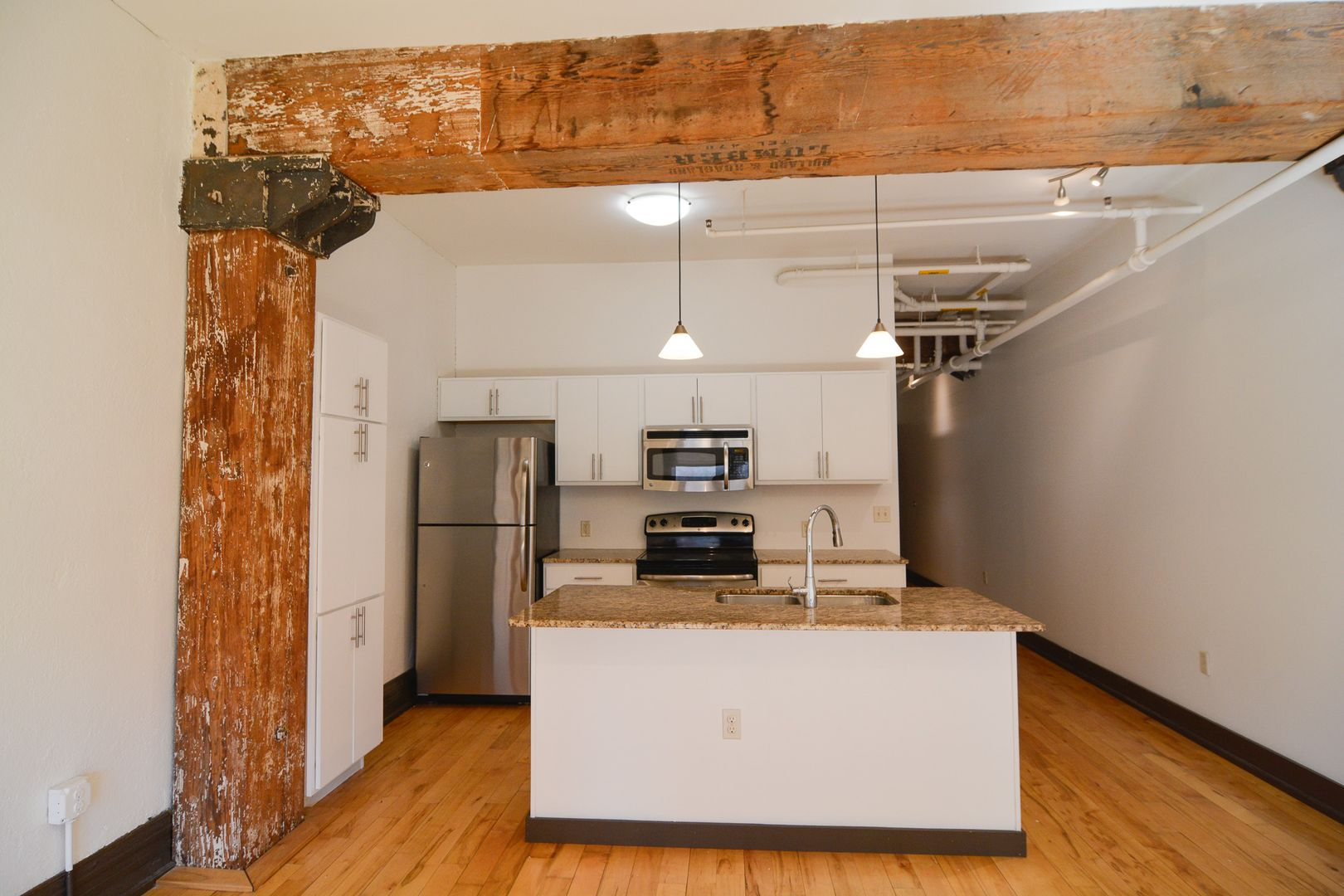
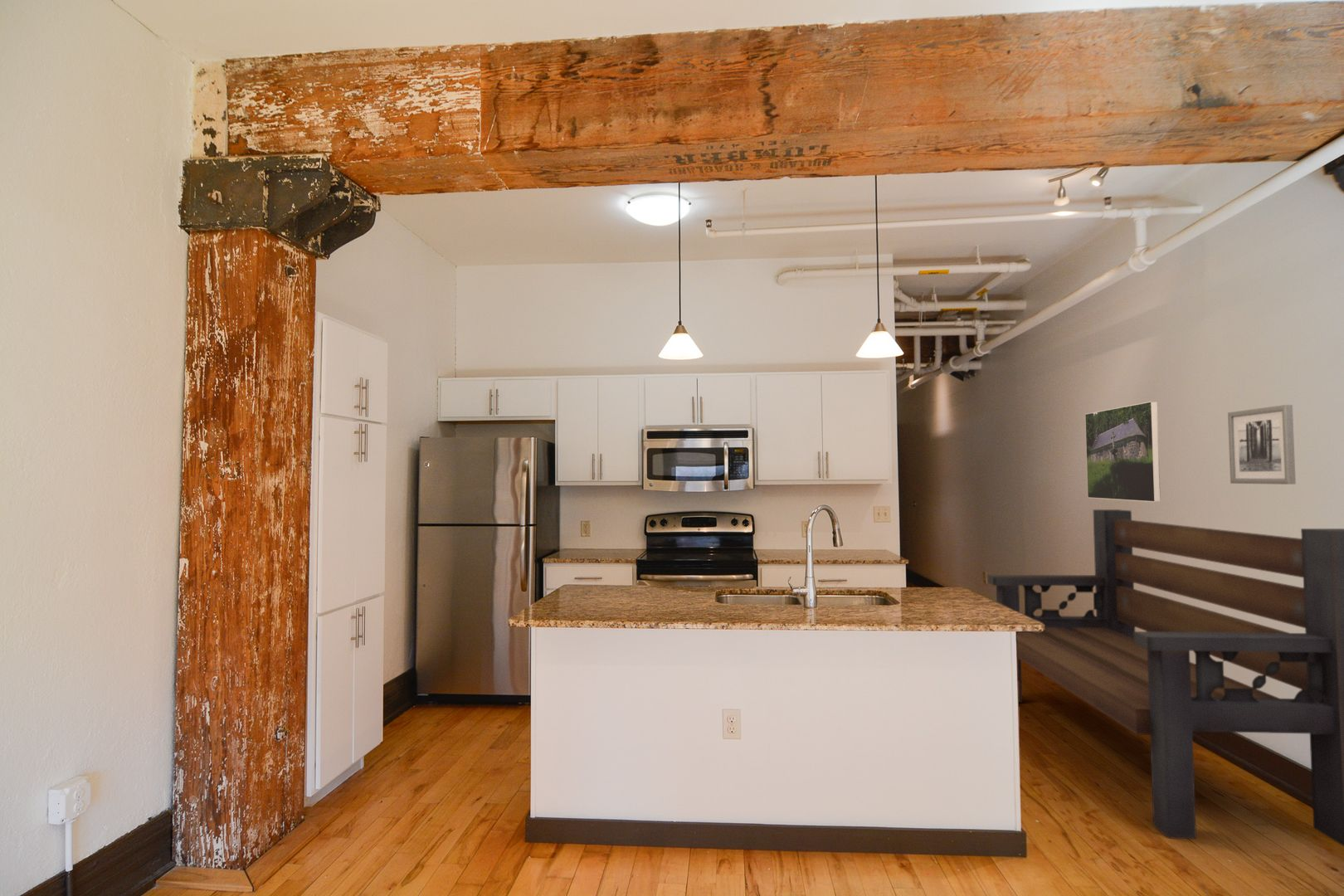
+ wall art [1227,404,1297,485]
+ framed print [1084,401,1161,503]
+ bench [986,509,1344,847]
